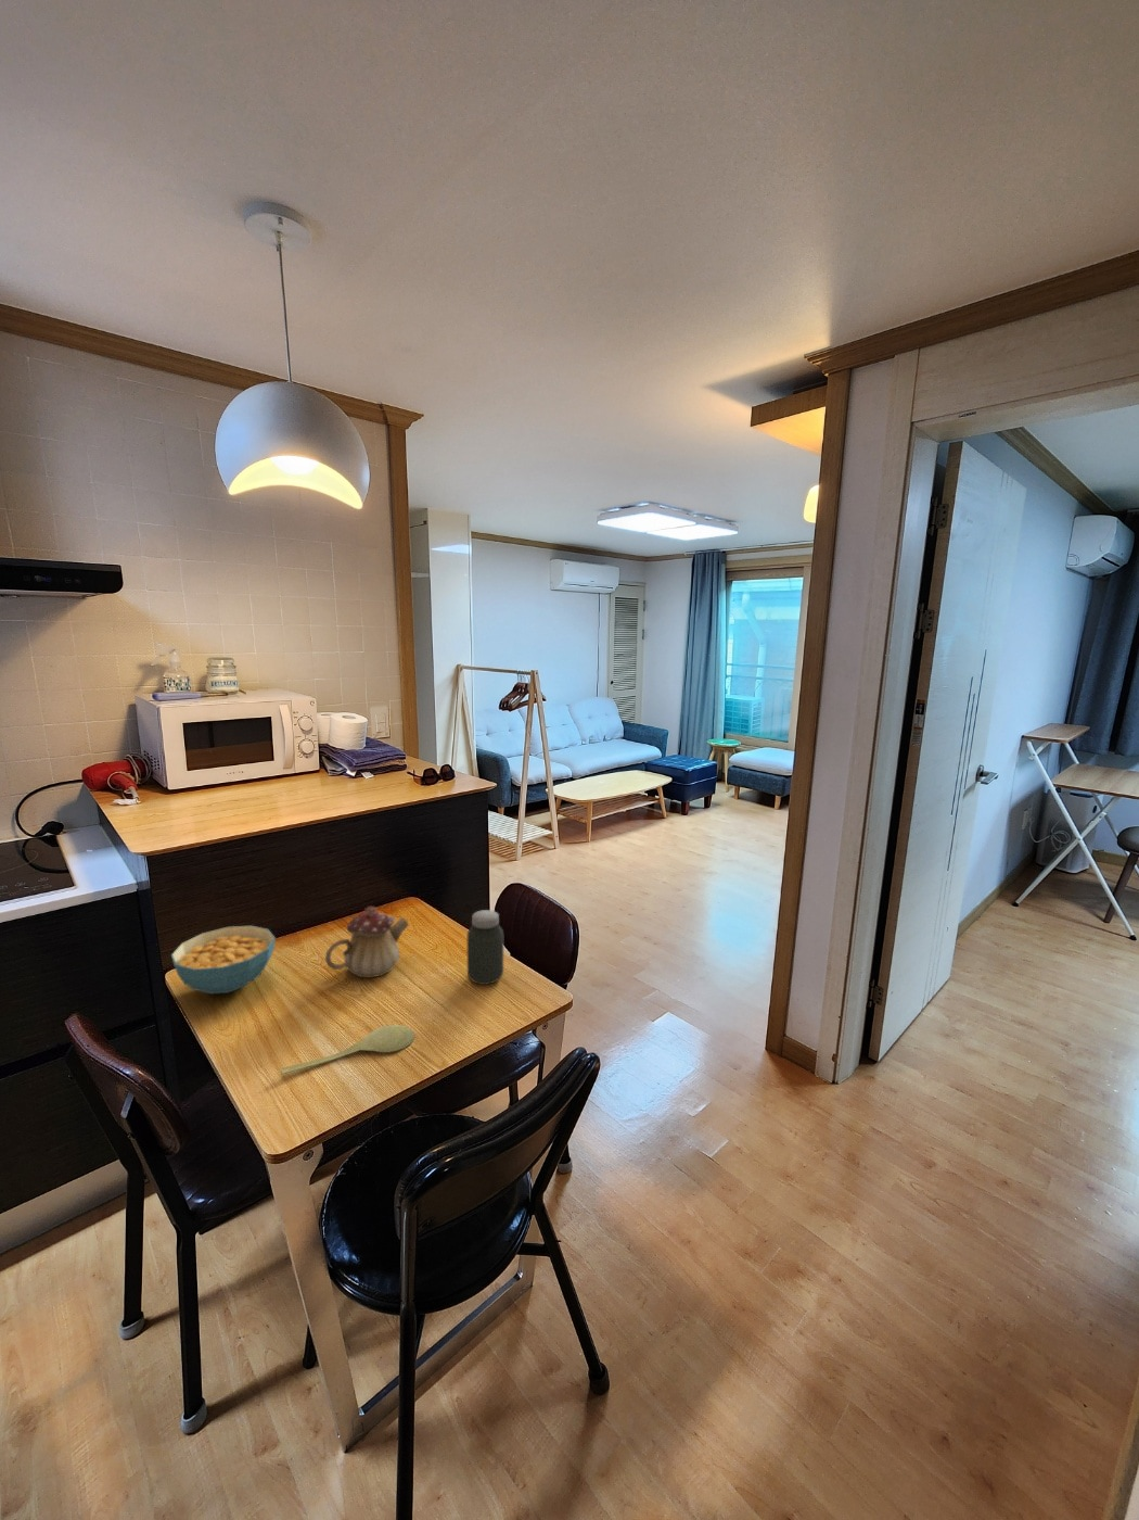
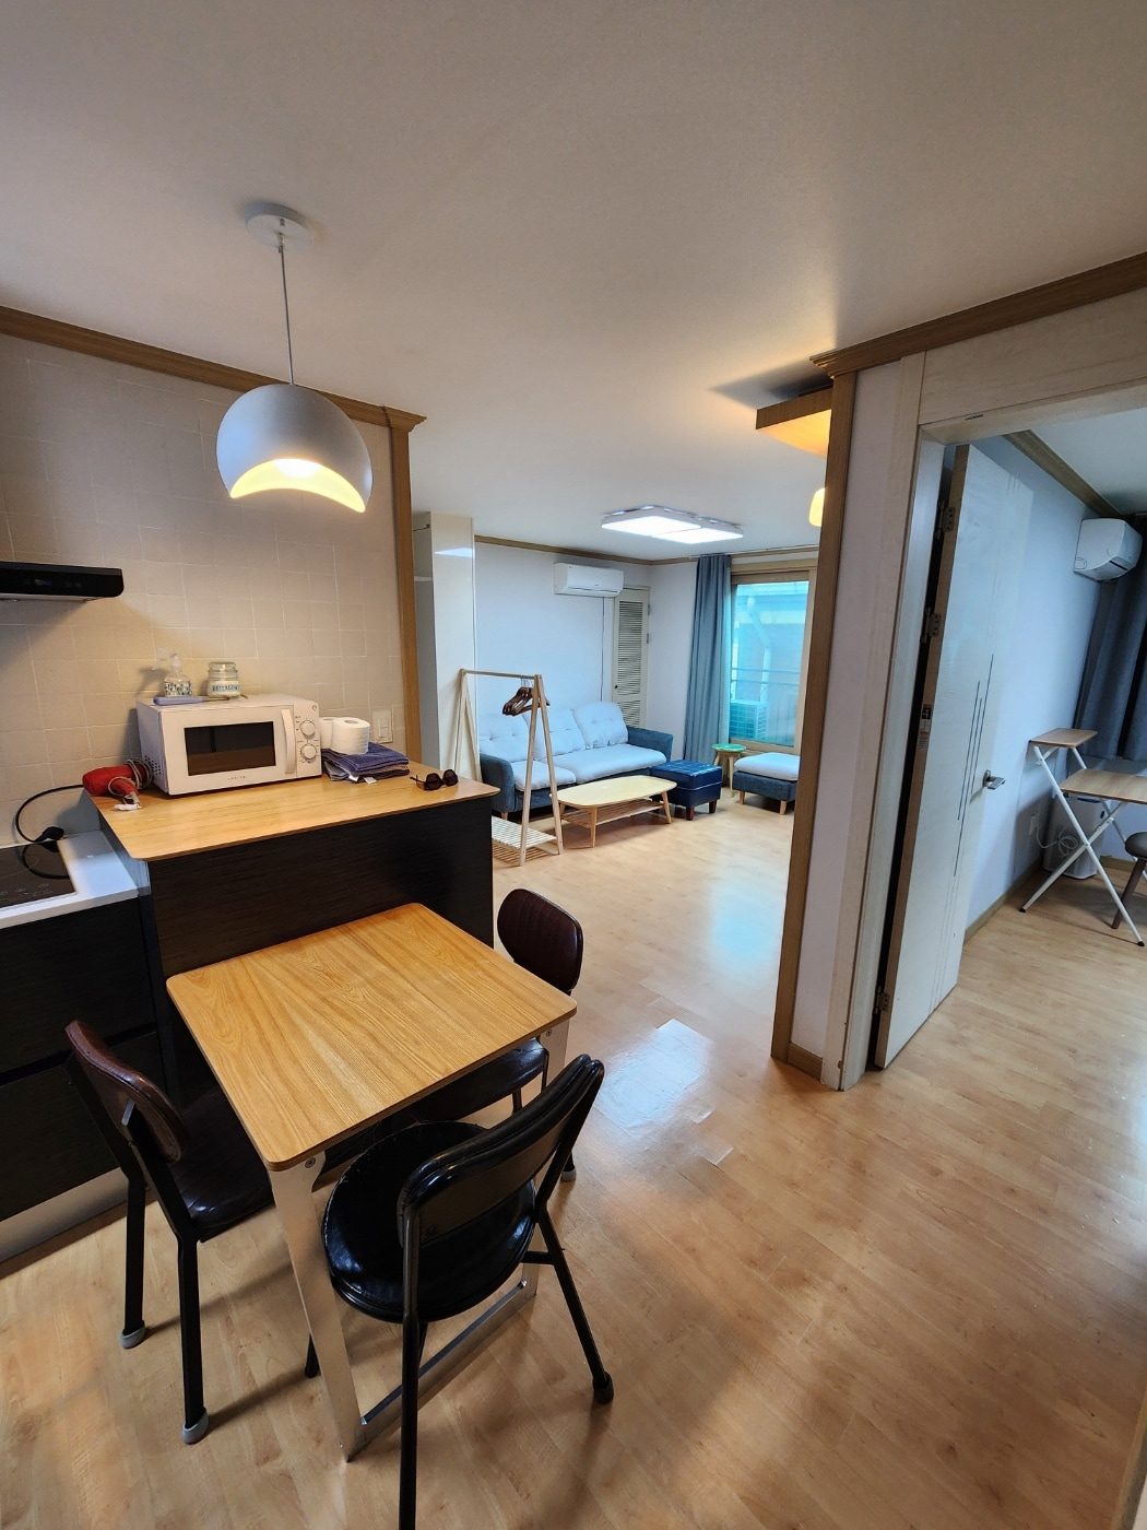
- cereal bowl [170,925,276,995]
- teapot [324,906,410,979]
- jar [467,908,505,986]
- spoon [280,1023,415,1076]
